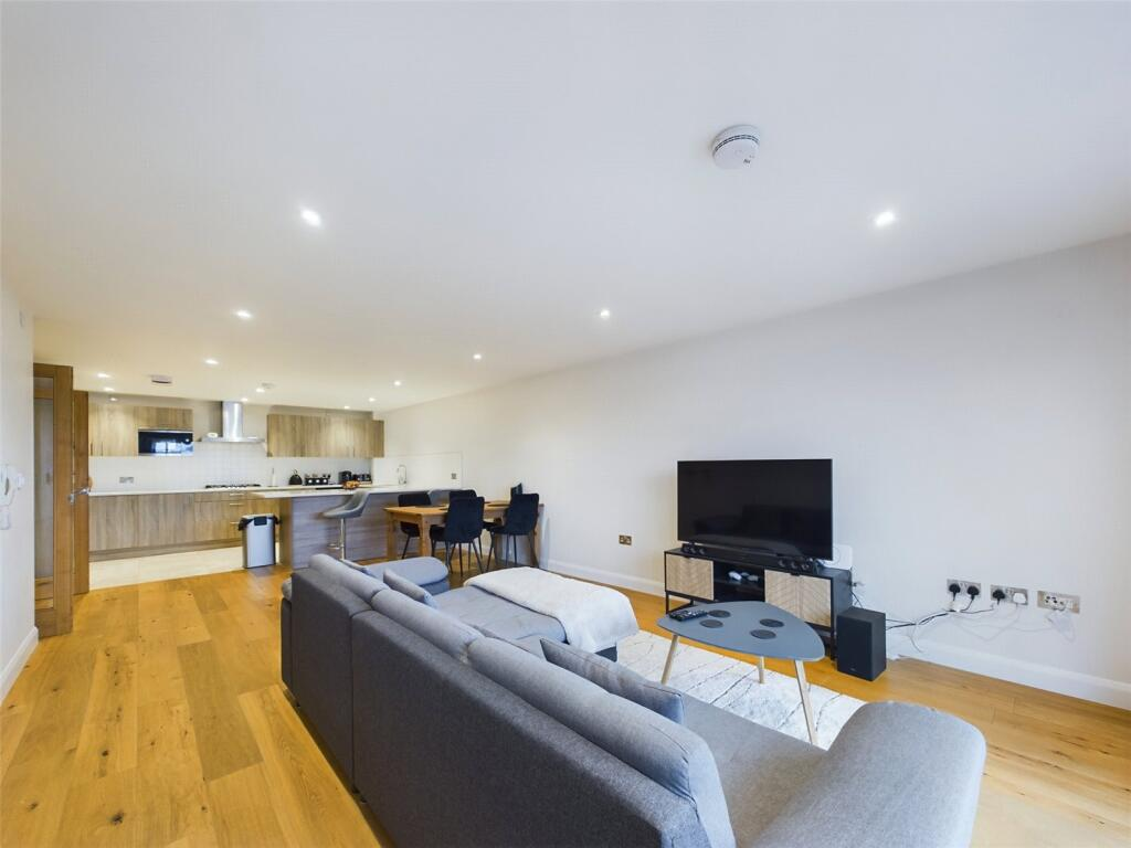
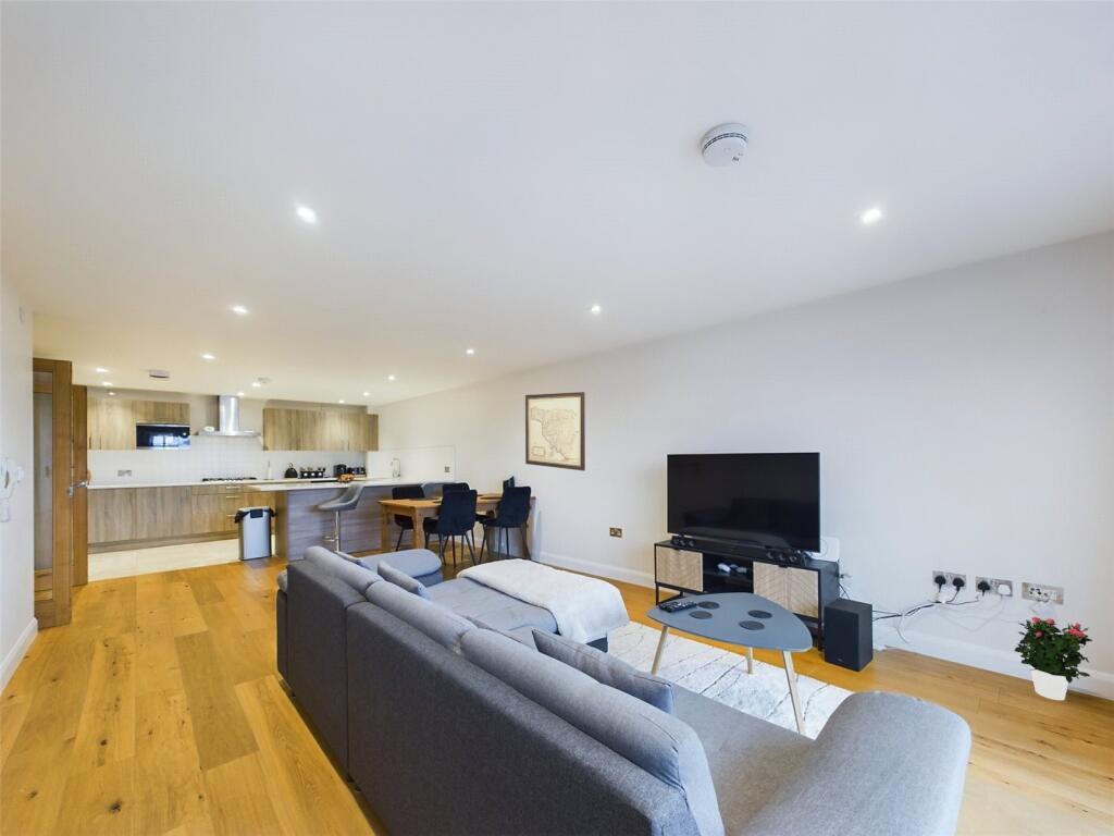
+ wall art [524,391,586,472]
+ potted flower [1013,616,1093,701]
